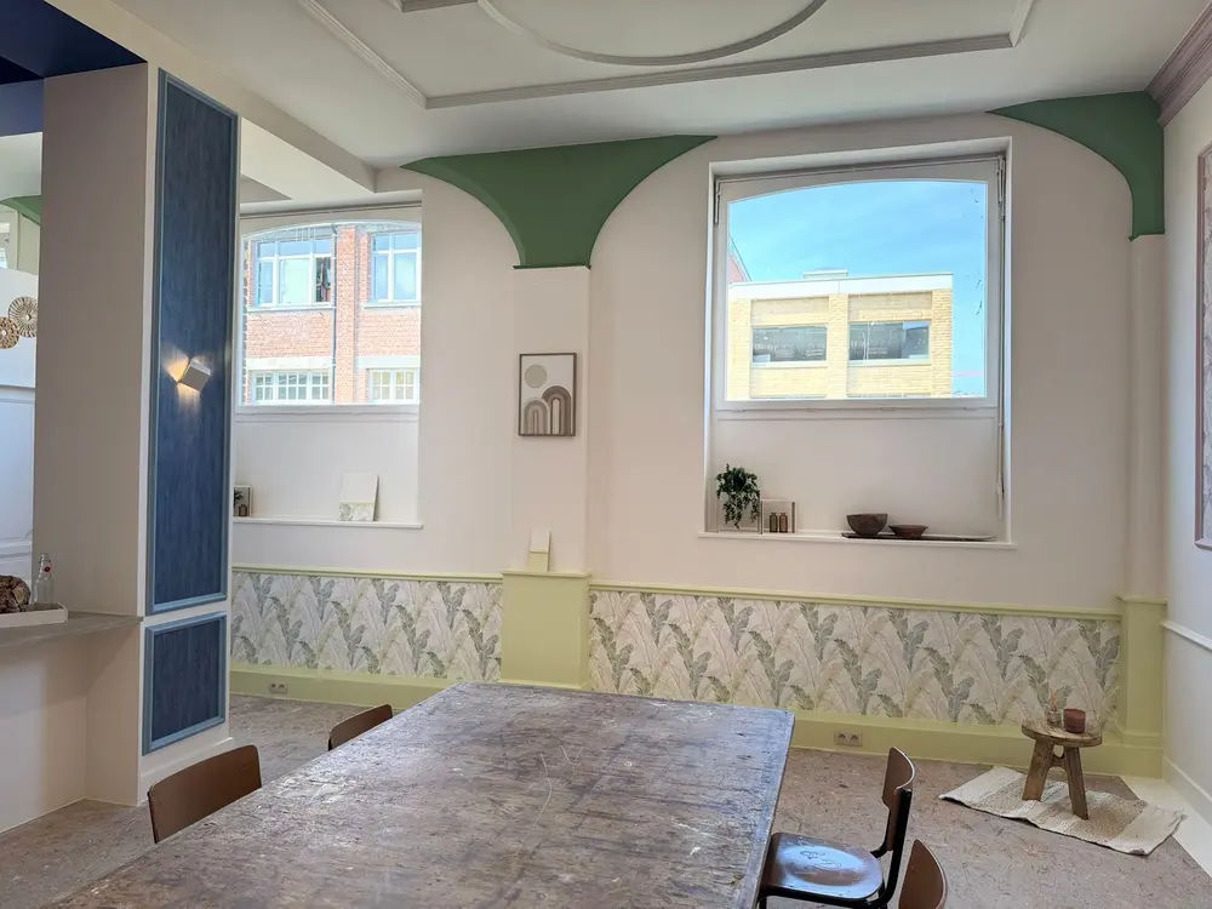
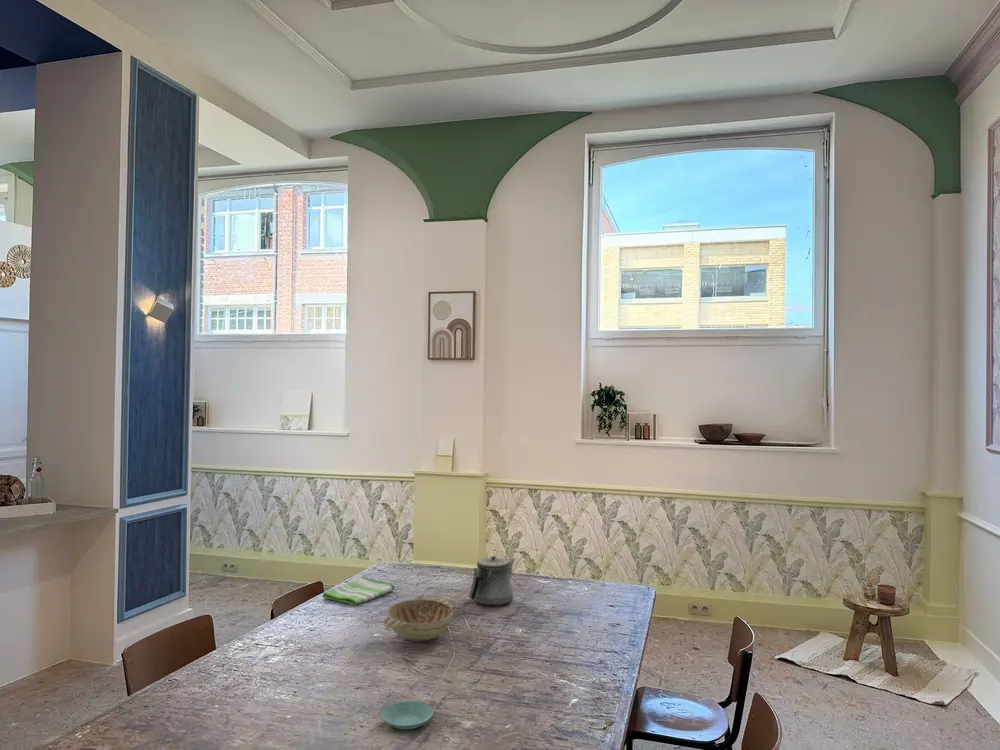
+ decorative bowl [383,598,454,642]
+ dish towel [321,575,396,606]
+ saucer [381,700,434,730]
+ teapot [468,555,517,607]
